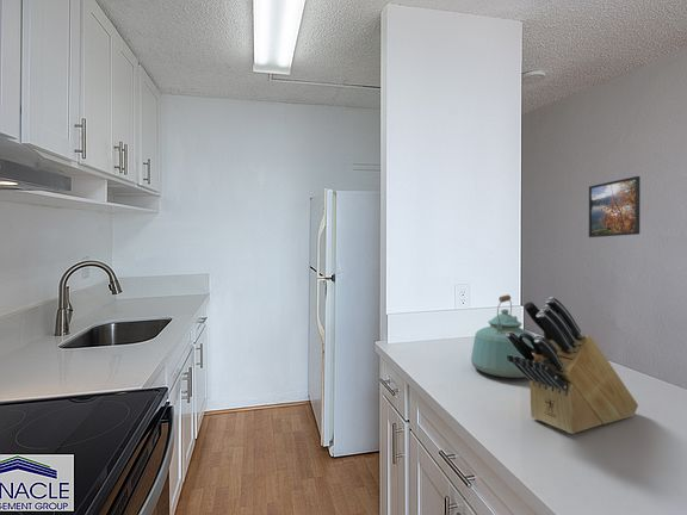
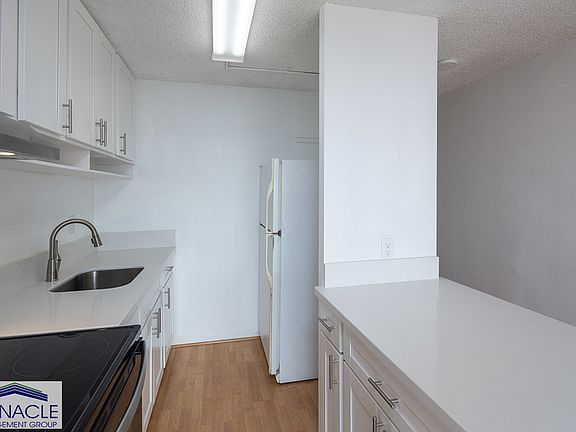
- knife block [506,296,639,435]
- kettle [470,293,536,379]
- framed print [588,175,642,238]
